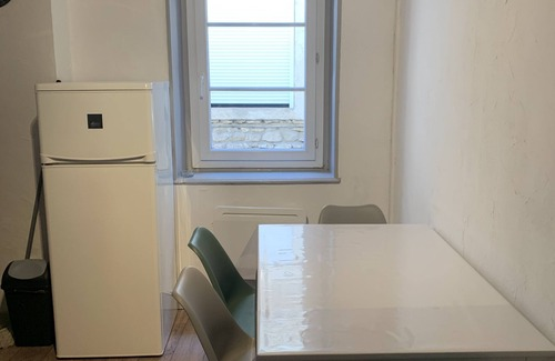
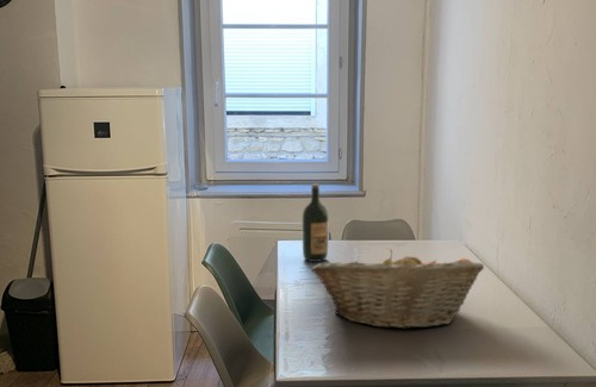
+ wine bottle [302,183,329,263]
+ fruit basket [311,249,485,330]
